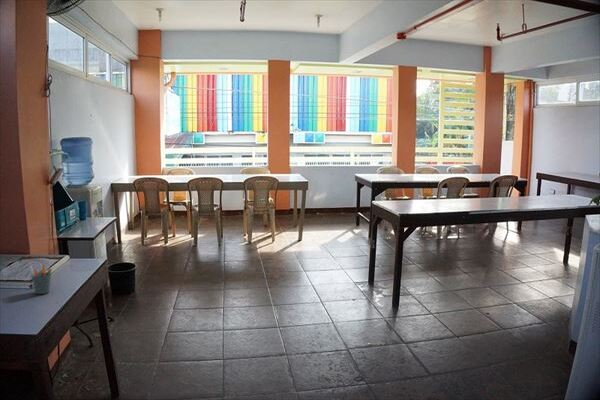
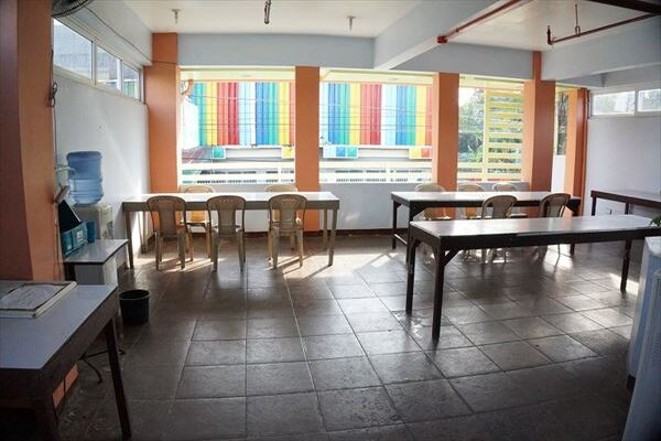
- pen holder [29,264,53,295]
